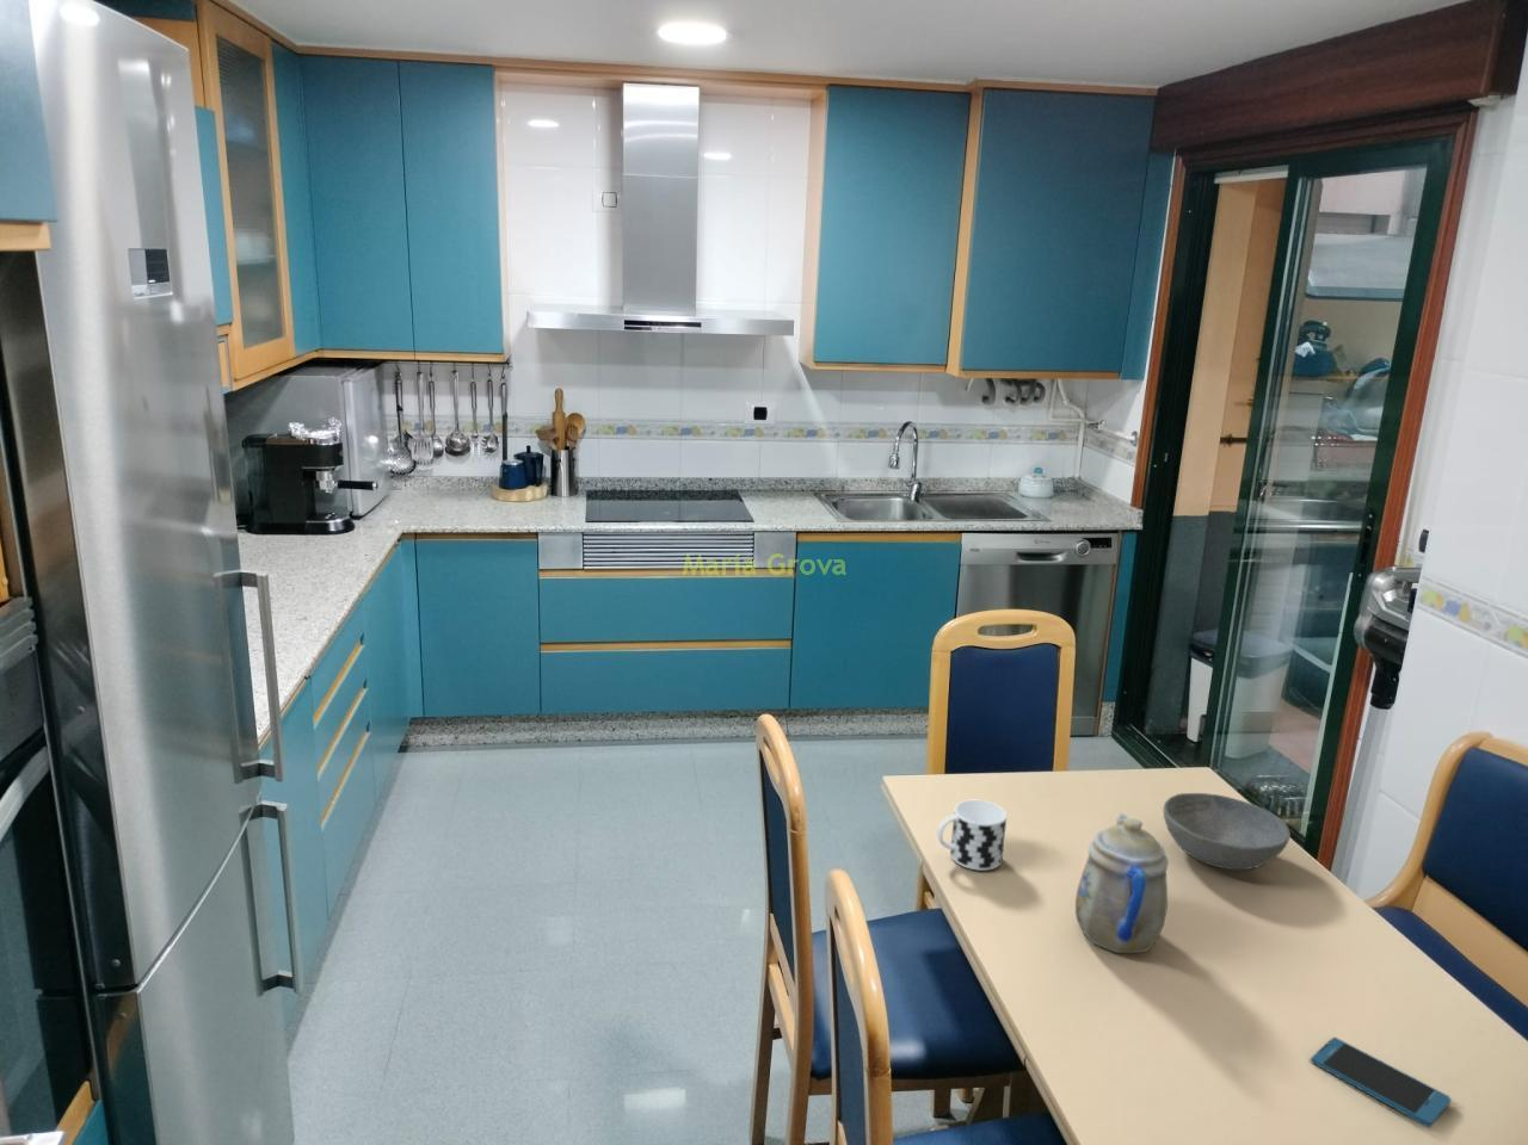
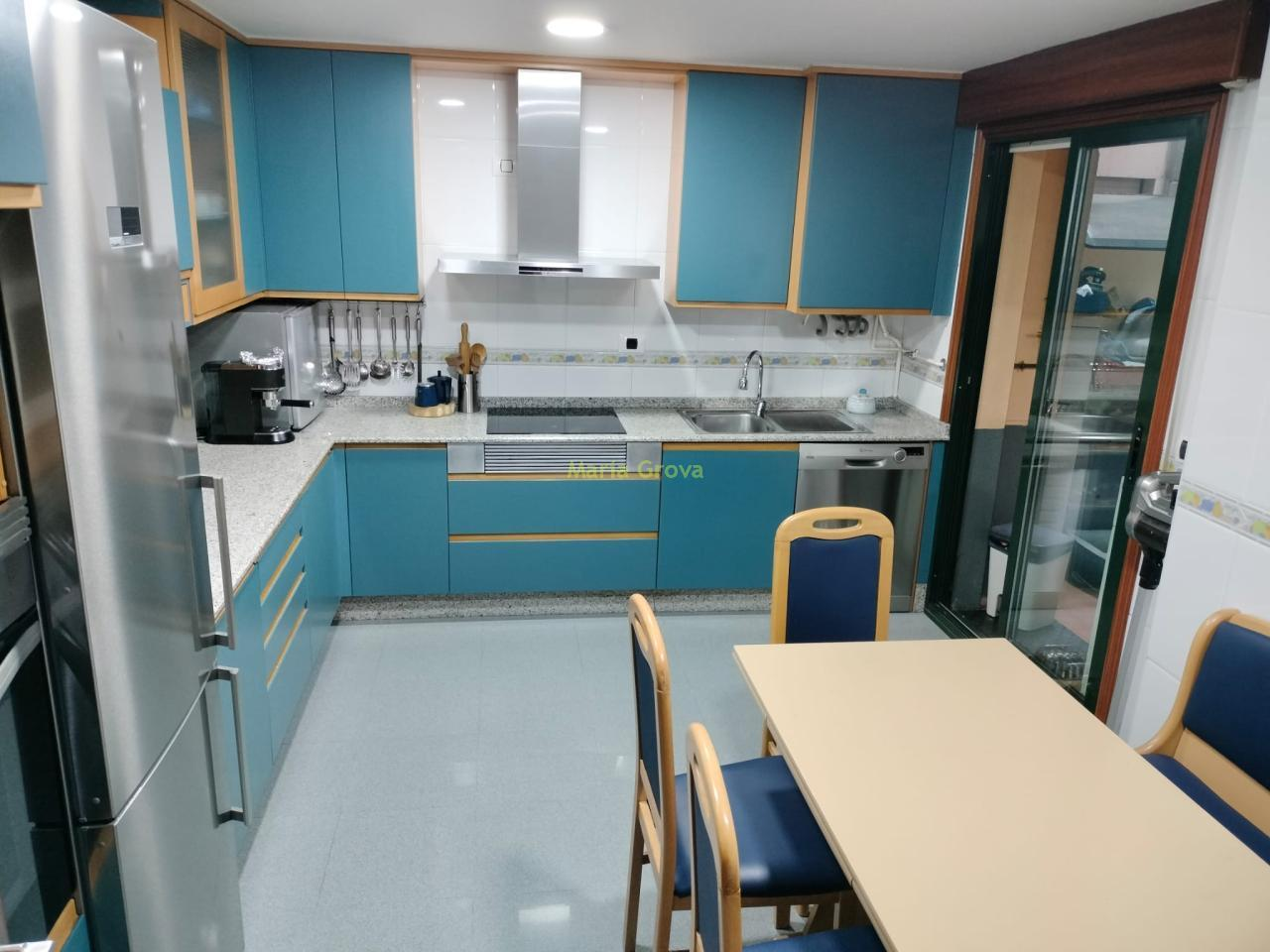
- cup [936,799,1007,872]
- smartphone [1309,1037,1452,1128]
- teapot [1074,812,1169,954]
- bowl [1161,791,1292,871]
